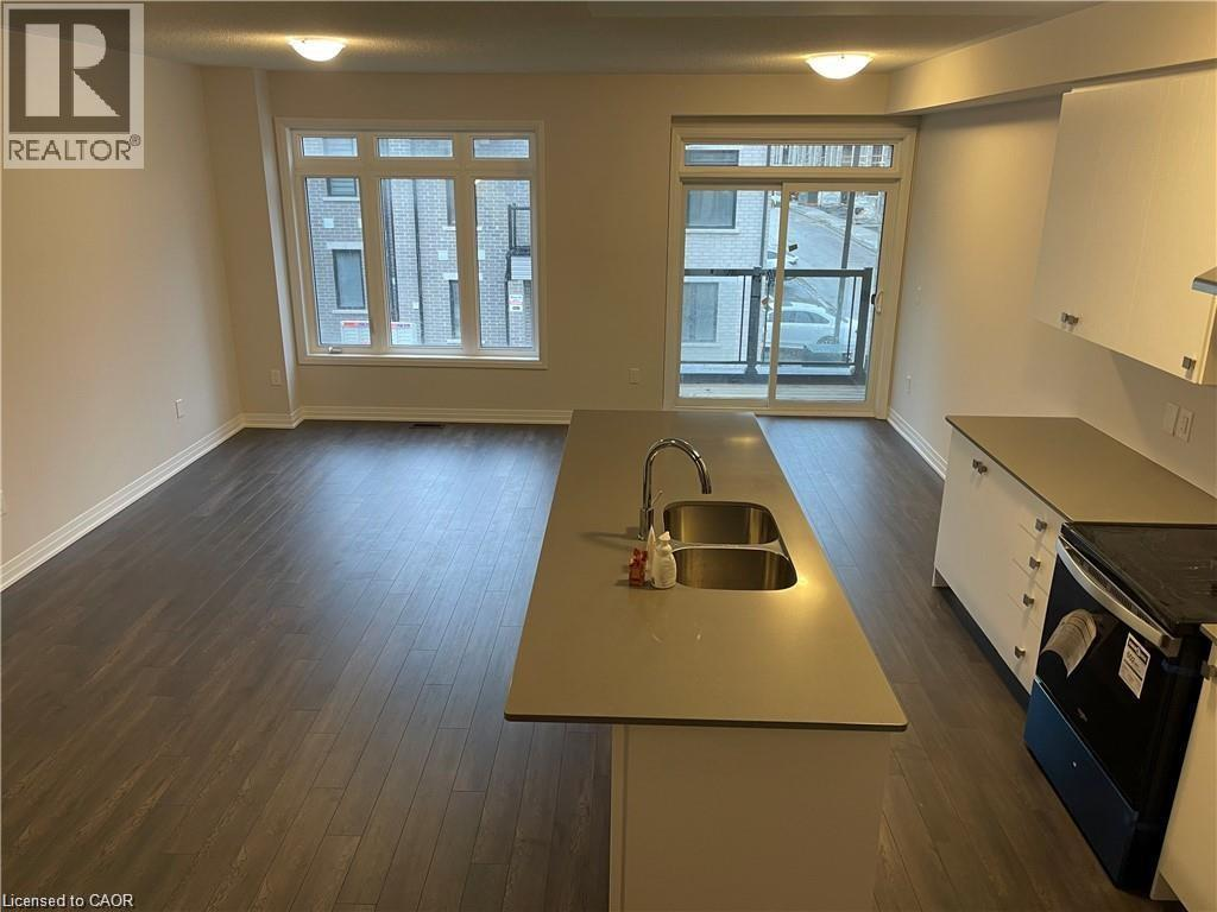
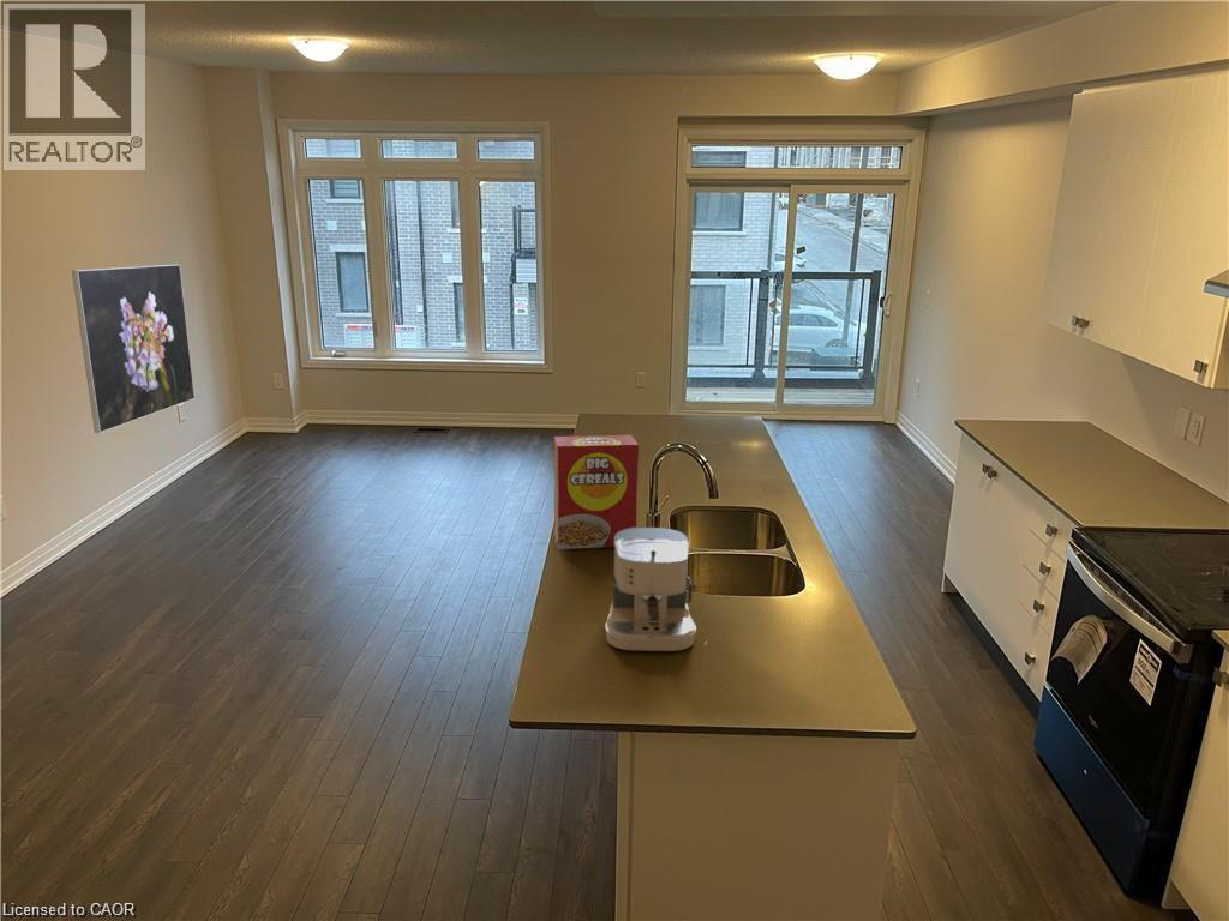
+ coffee maker [604,526,697,652]
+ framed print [71,264,196,434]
+ cereal box [553,434,640,550]
